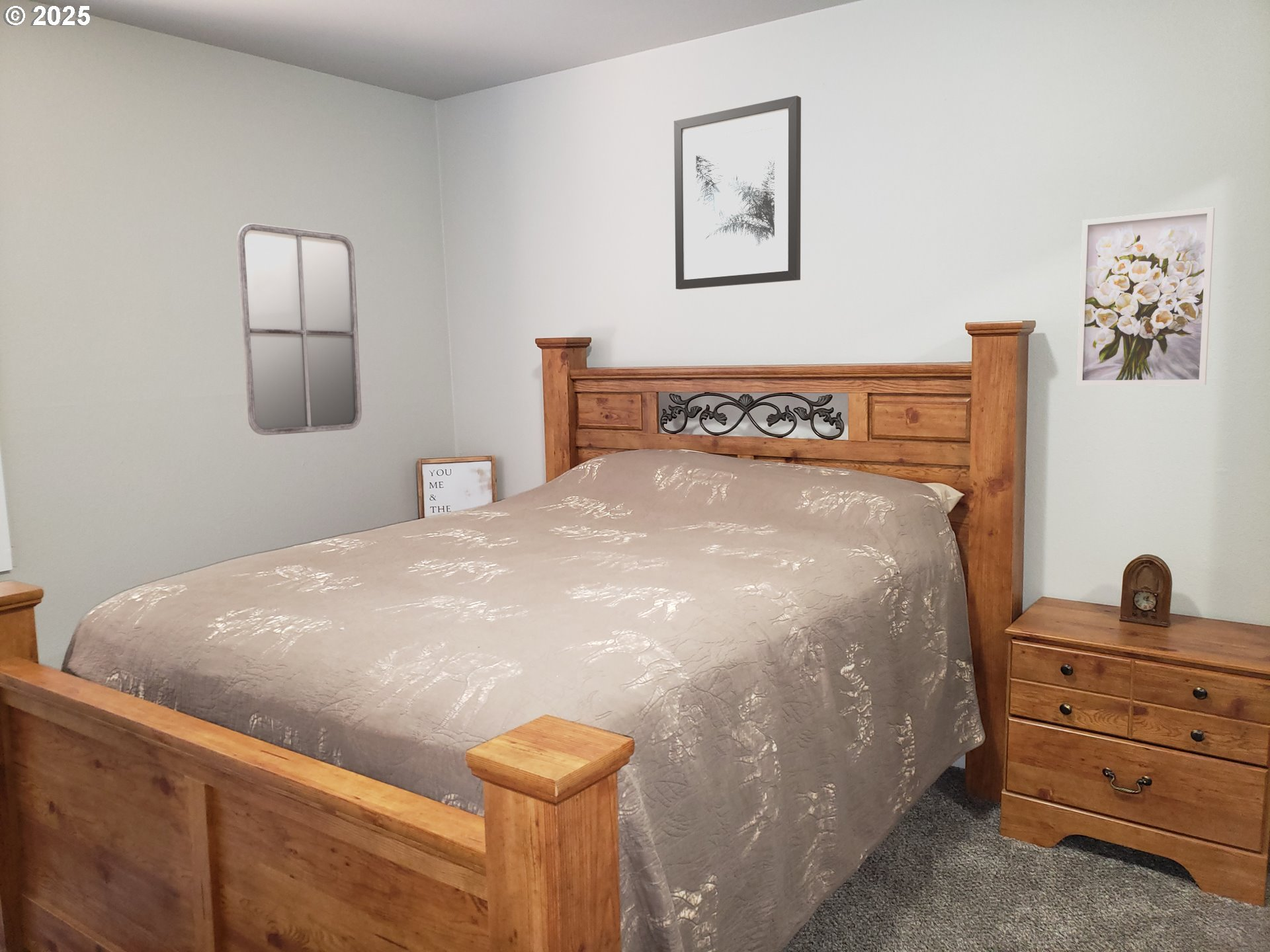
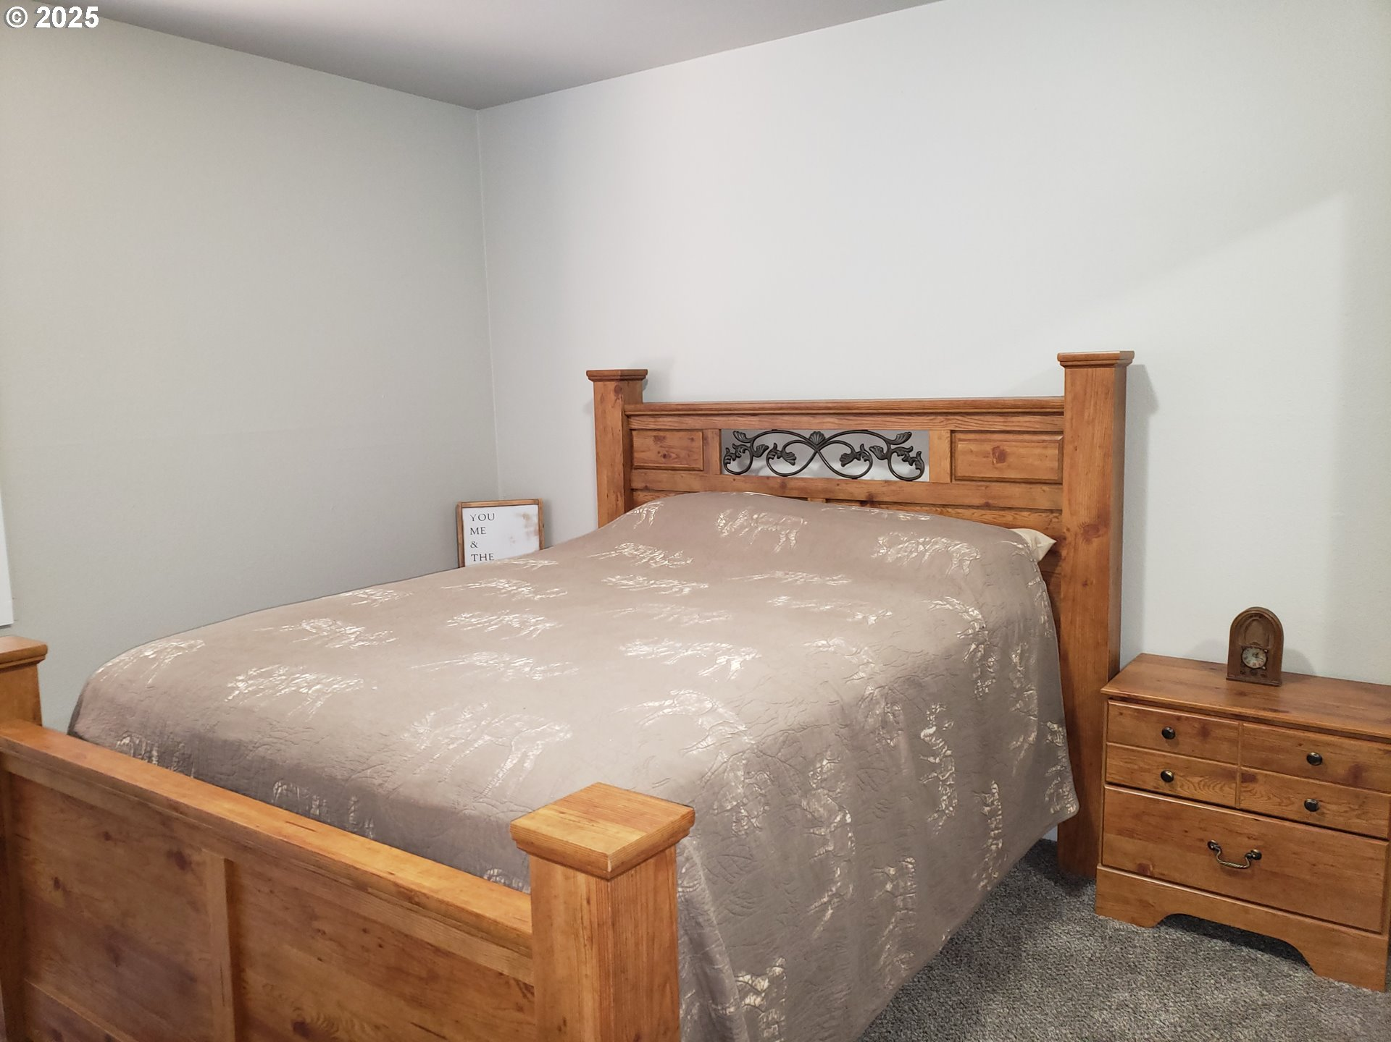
- wall art [1076,206,1216,386]
- home mirror [236,223,362,436]
- wall art [673,95,802,290]
